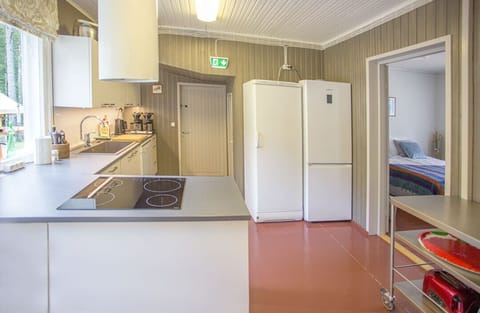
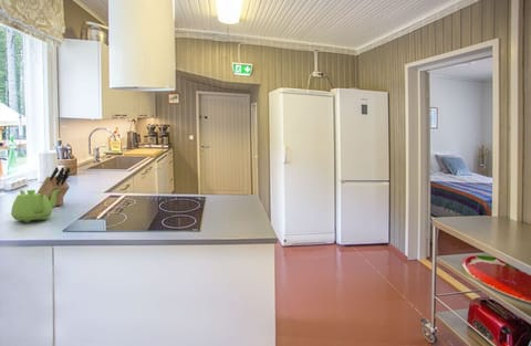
+ teapot [10,189,60,223]
+ knife block [37,166,72,207]
